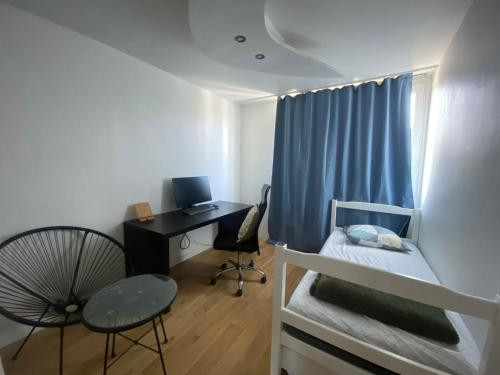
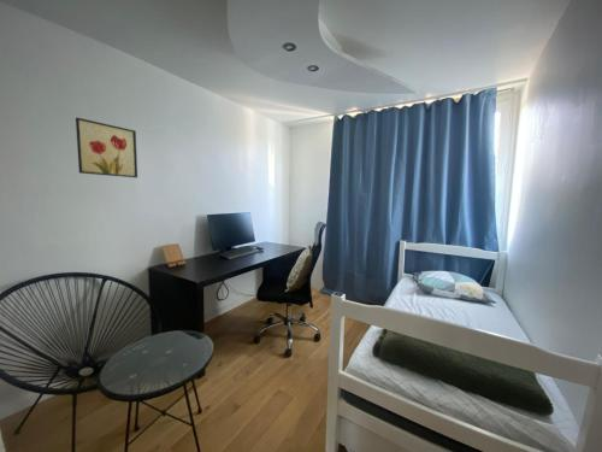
+ wall art [75,117,138,178]
